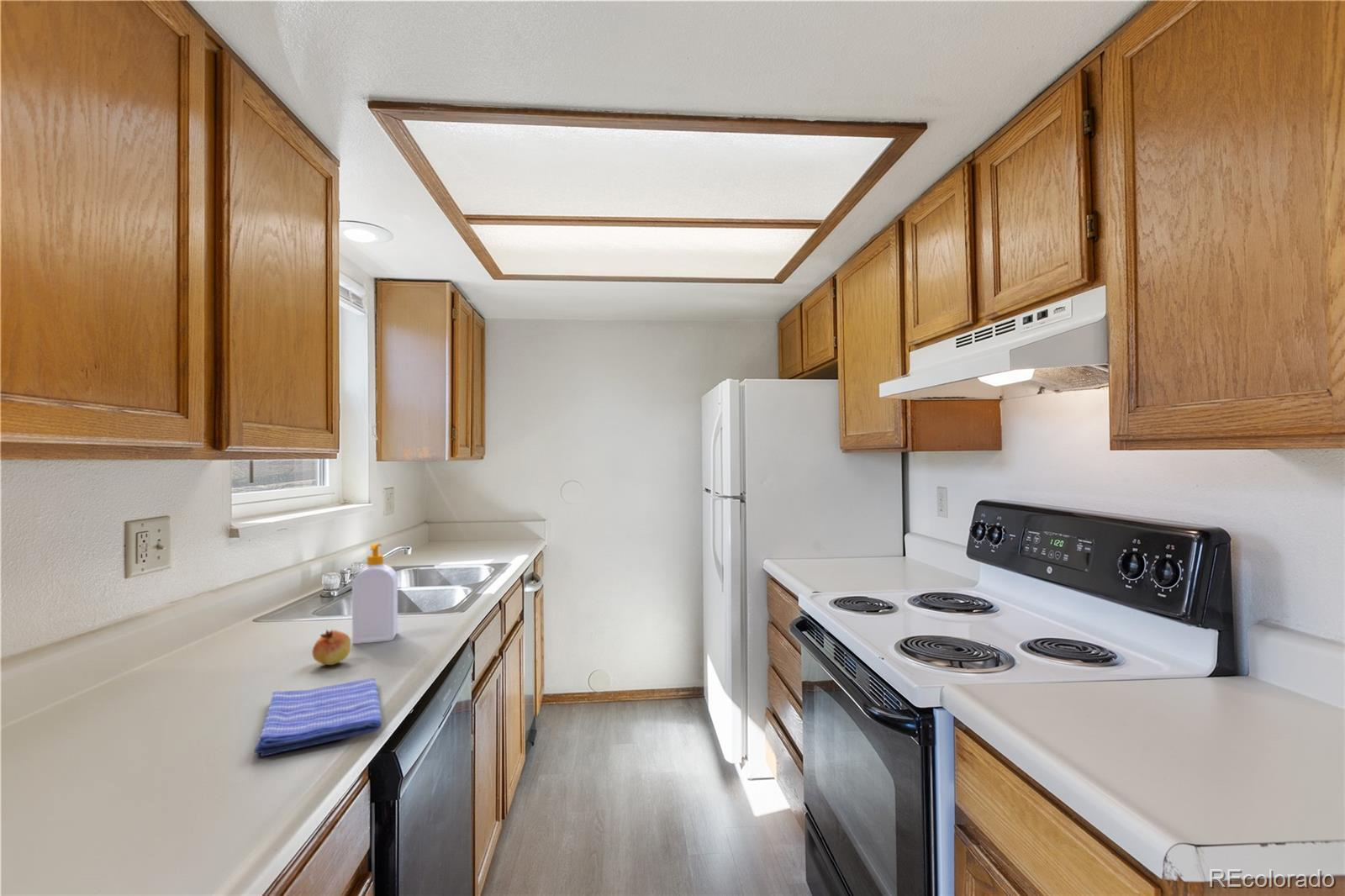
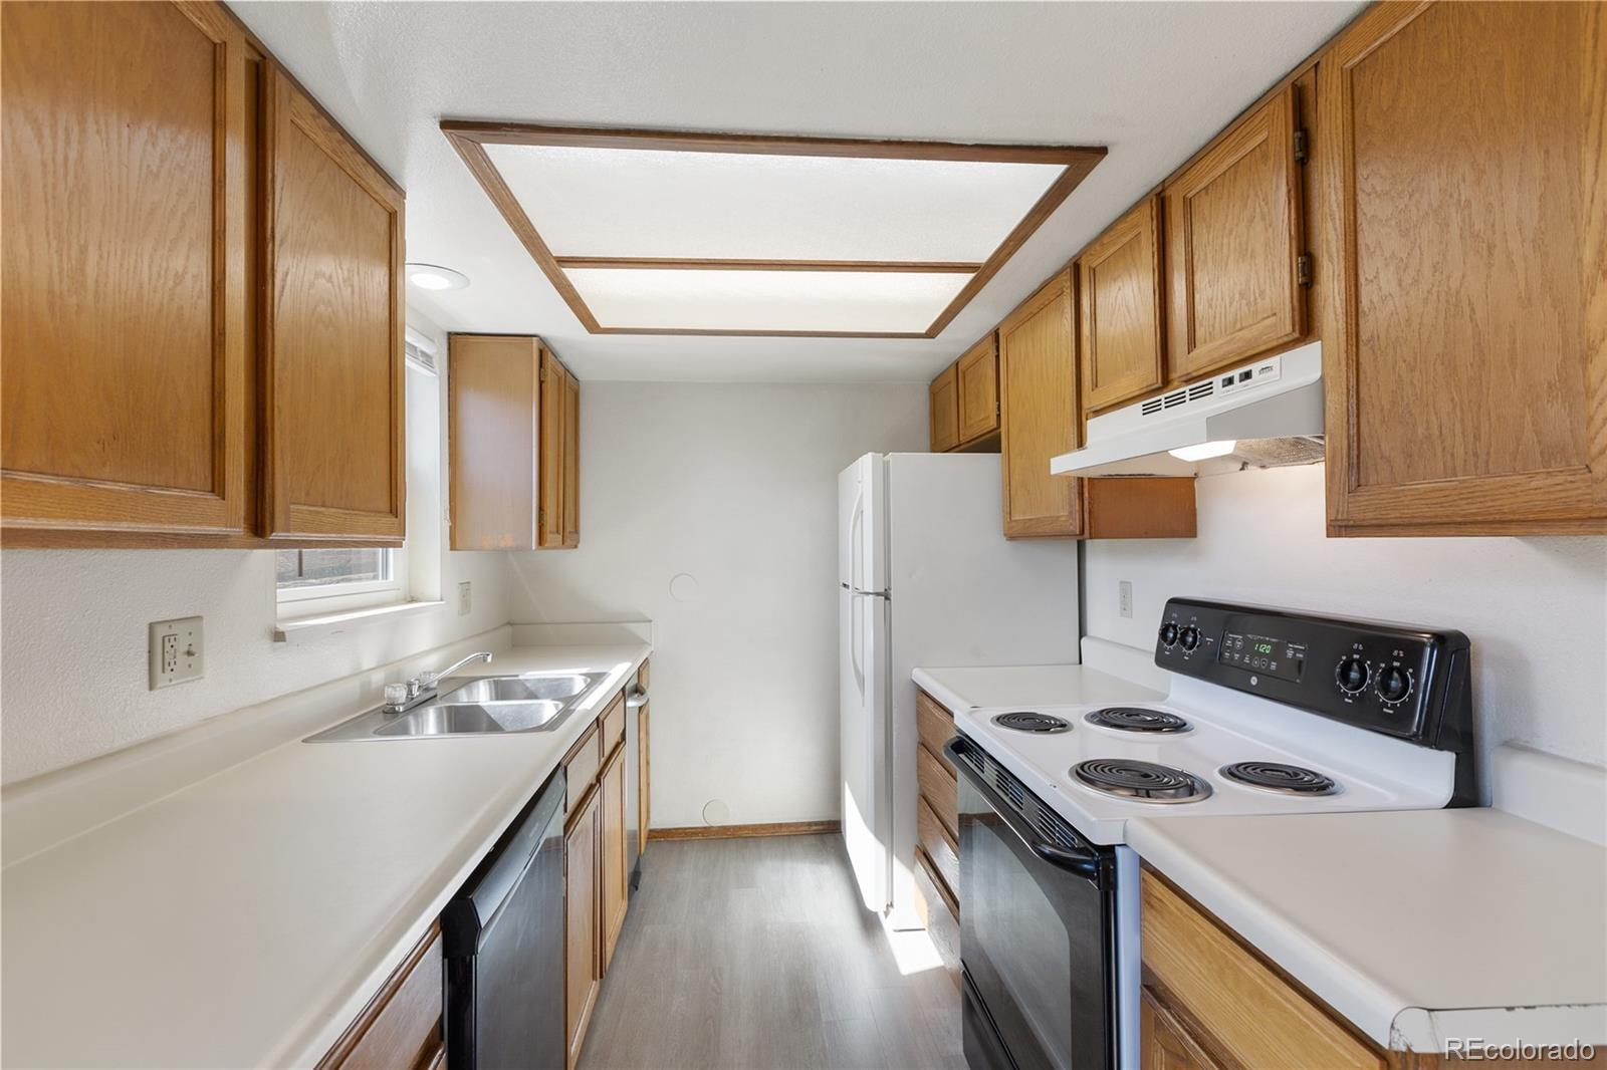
- soap bottle [351,543,398,645]
- dish towel [253,677,382,757]
- fruit [311,629,351,666]
